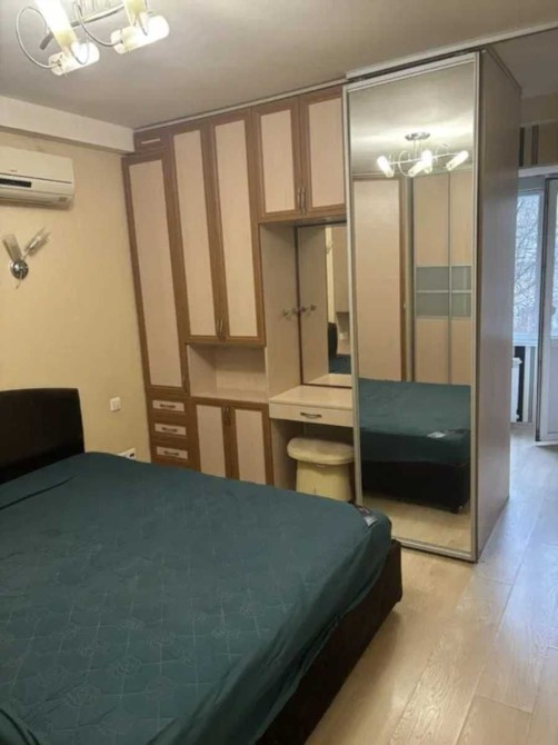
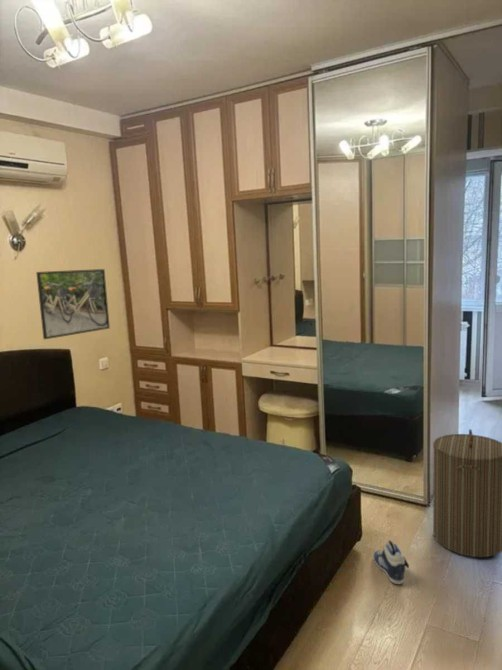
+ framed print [35,268,111,340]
+ sneaker [373,539,410,585]
+ laundry hamper [432,428,502,558]
